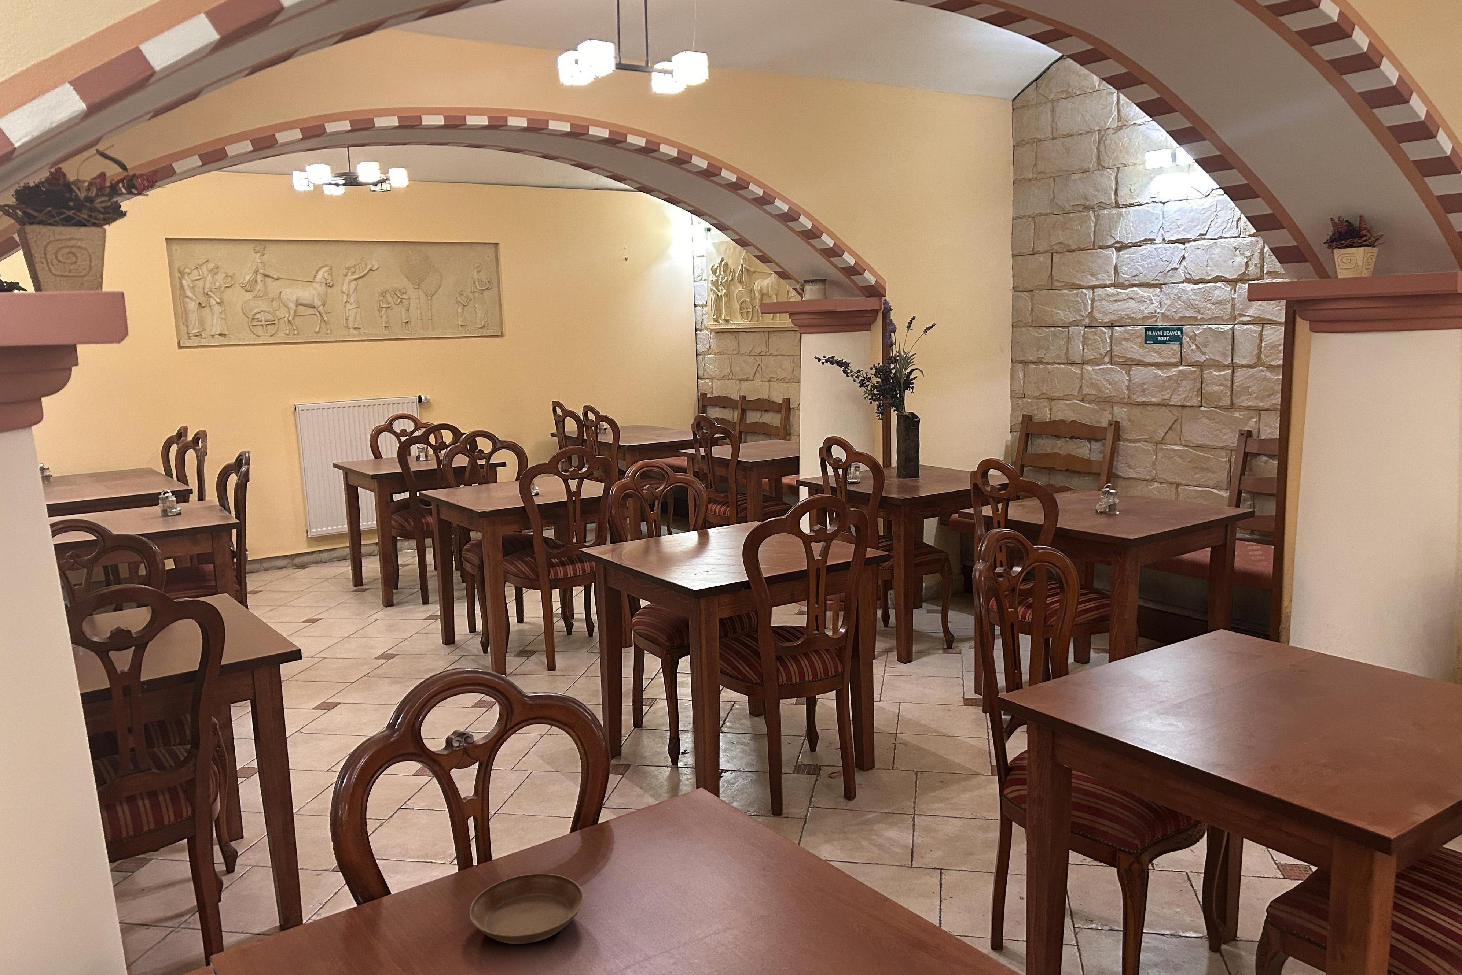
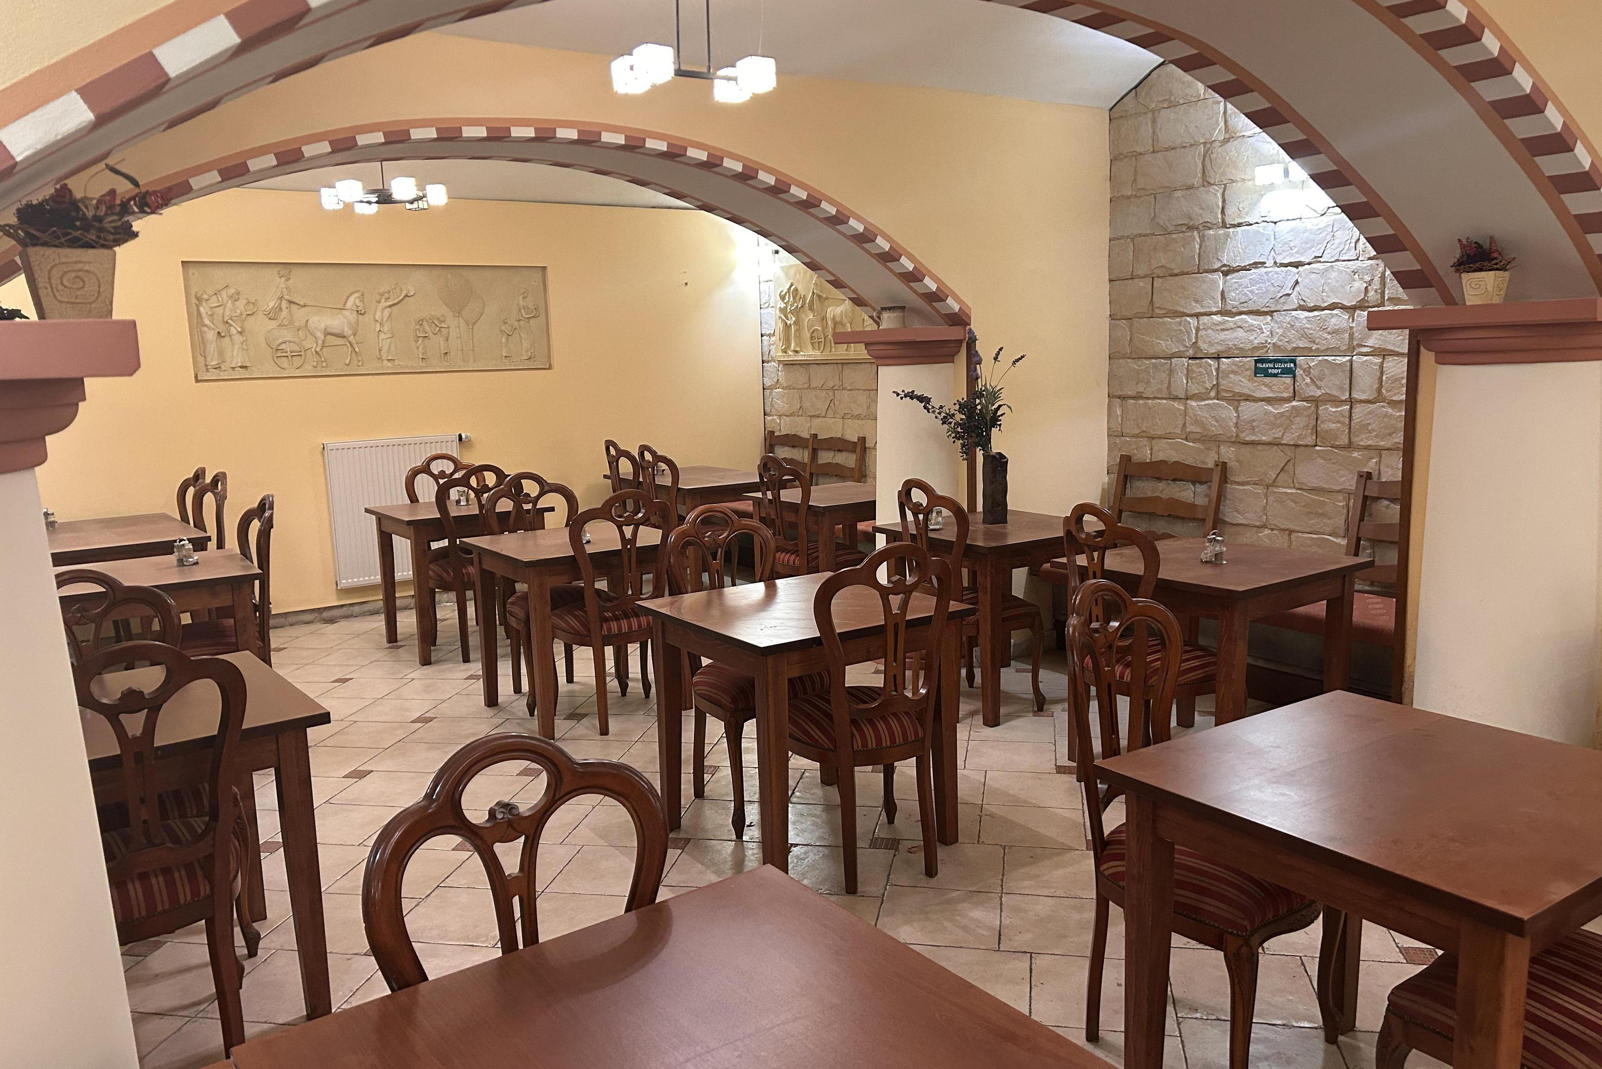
- saucer [469,873,583,945]
